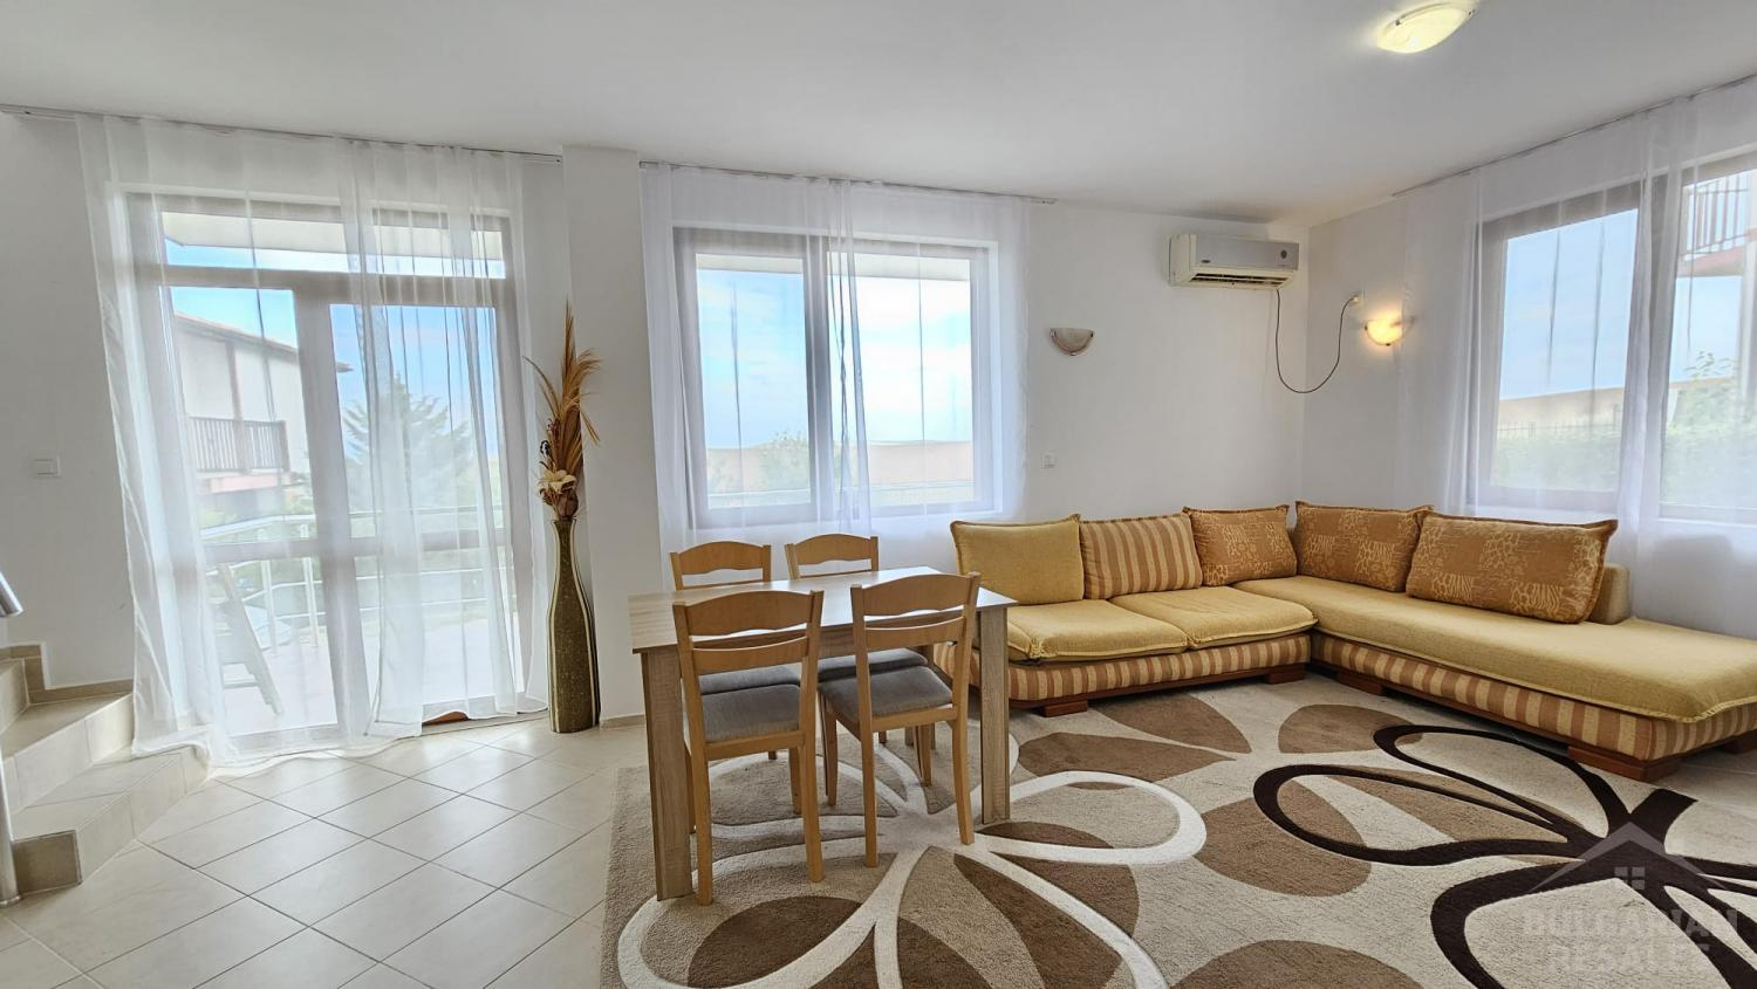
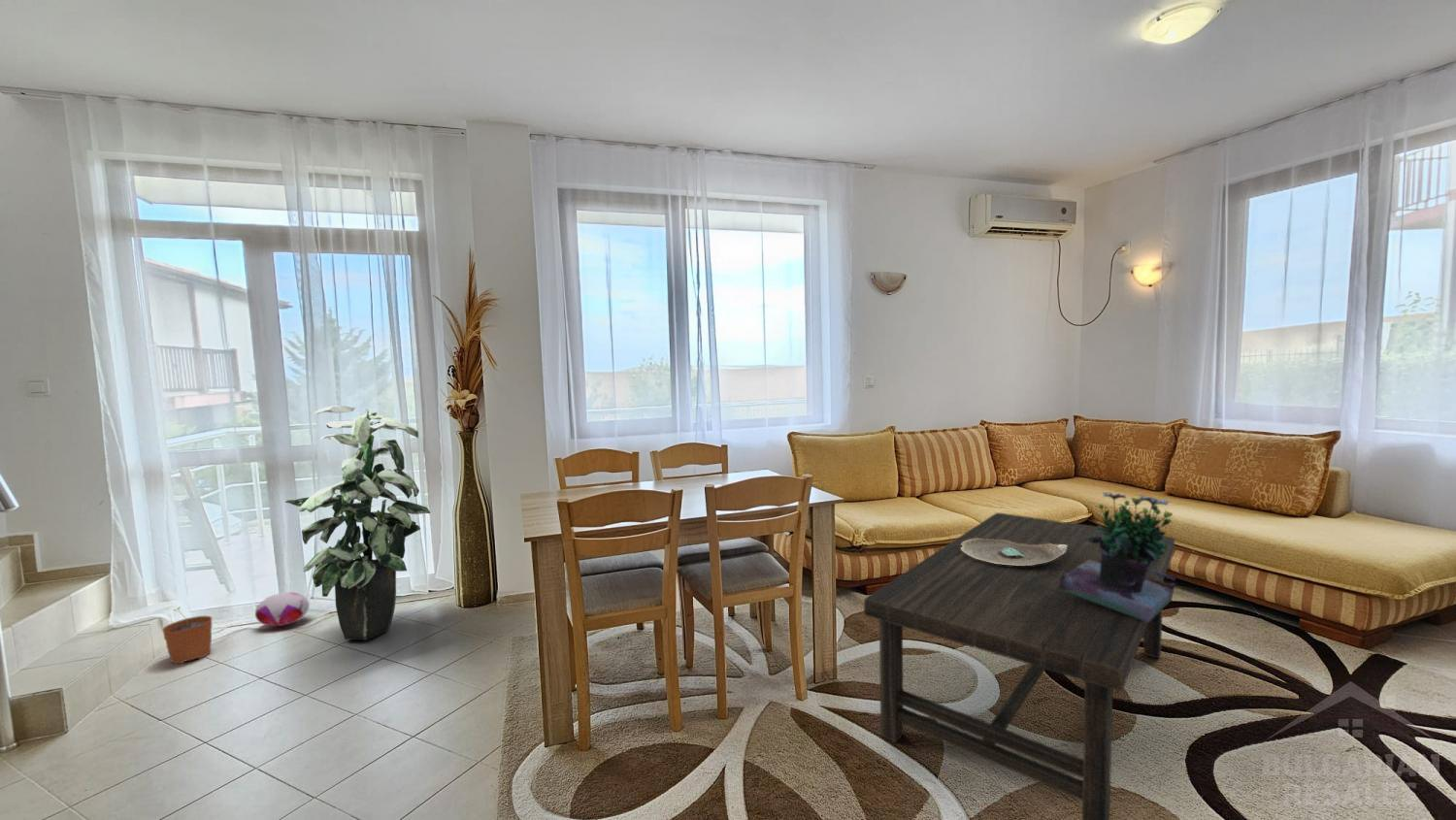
+ coffee table [863,511,1175,820]
+ plush toy [254,591,311,628]
+ plant pot [161,607,214,665]
+ indoor plant [284,405,431,640]
+ potted flower [1059,491,1176,622]
+ decorative bowl [961,538,1068,566]
